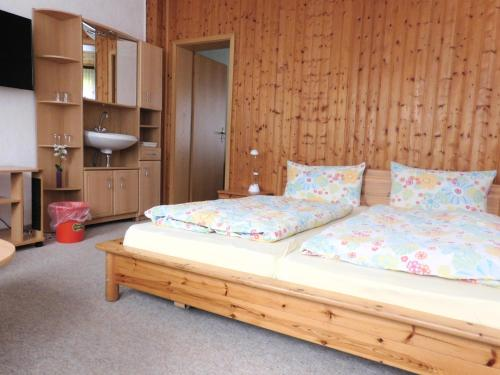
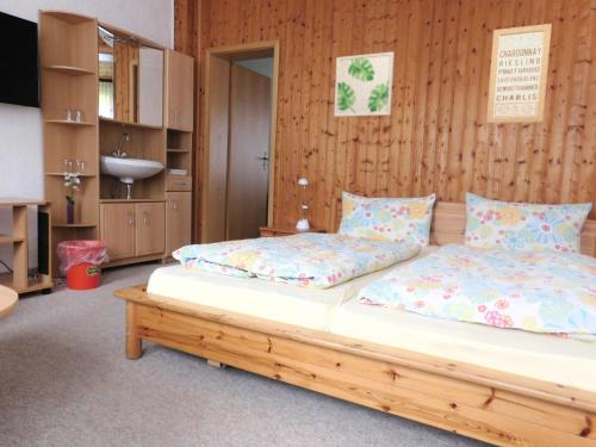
+ wall art [333,51,396,118]
+ wall art [485,23,553,124]
